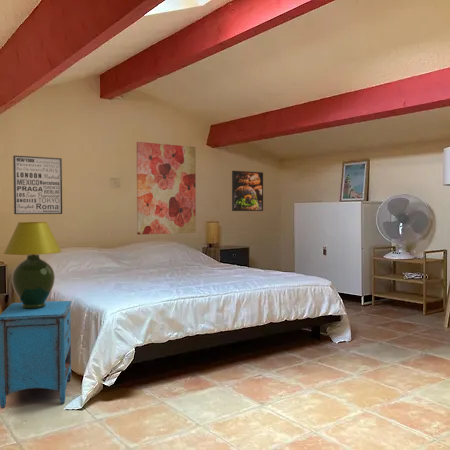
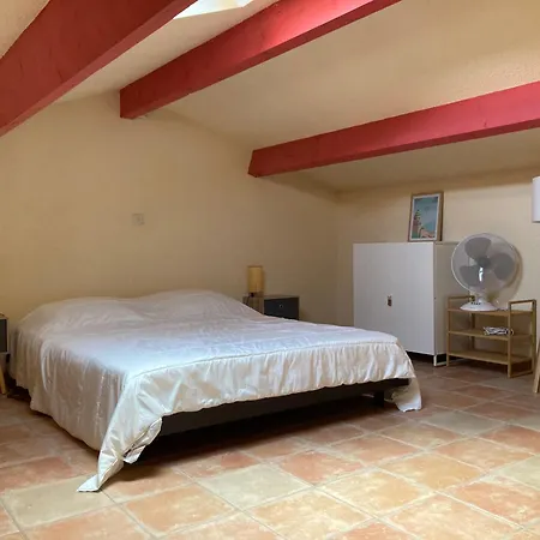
- wall art [136,141,197,236]
- table lamp [3,221,63,309]
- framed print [231,170,264,212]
- nightstand [0,300,72,409]
- wall art [12,154,63,215]
